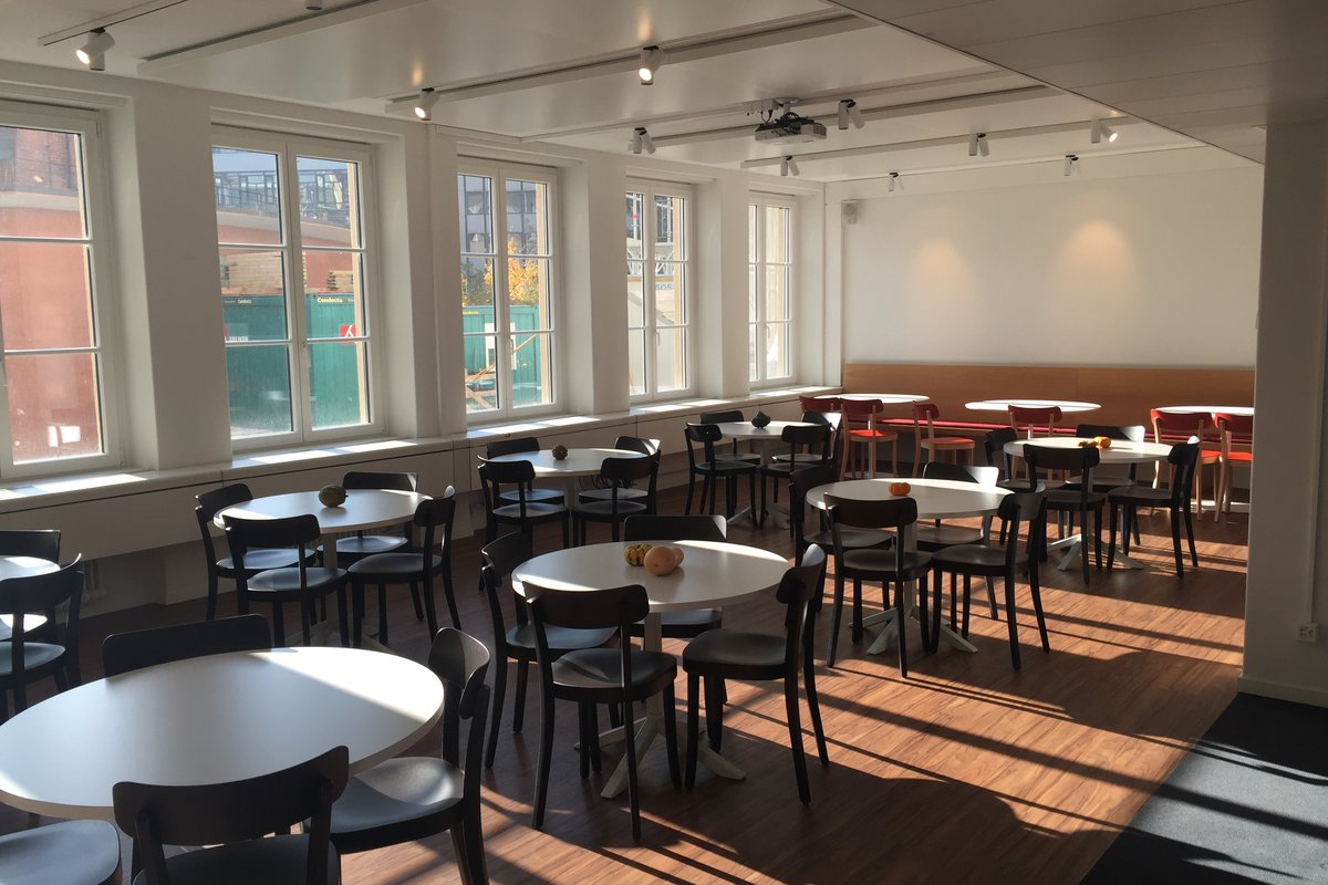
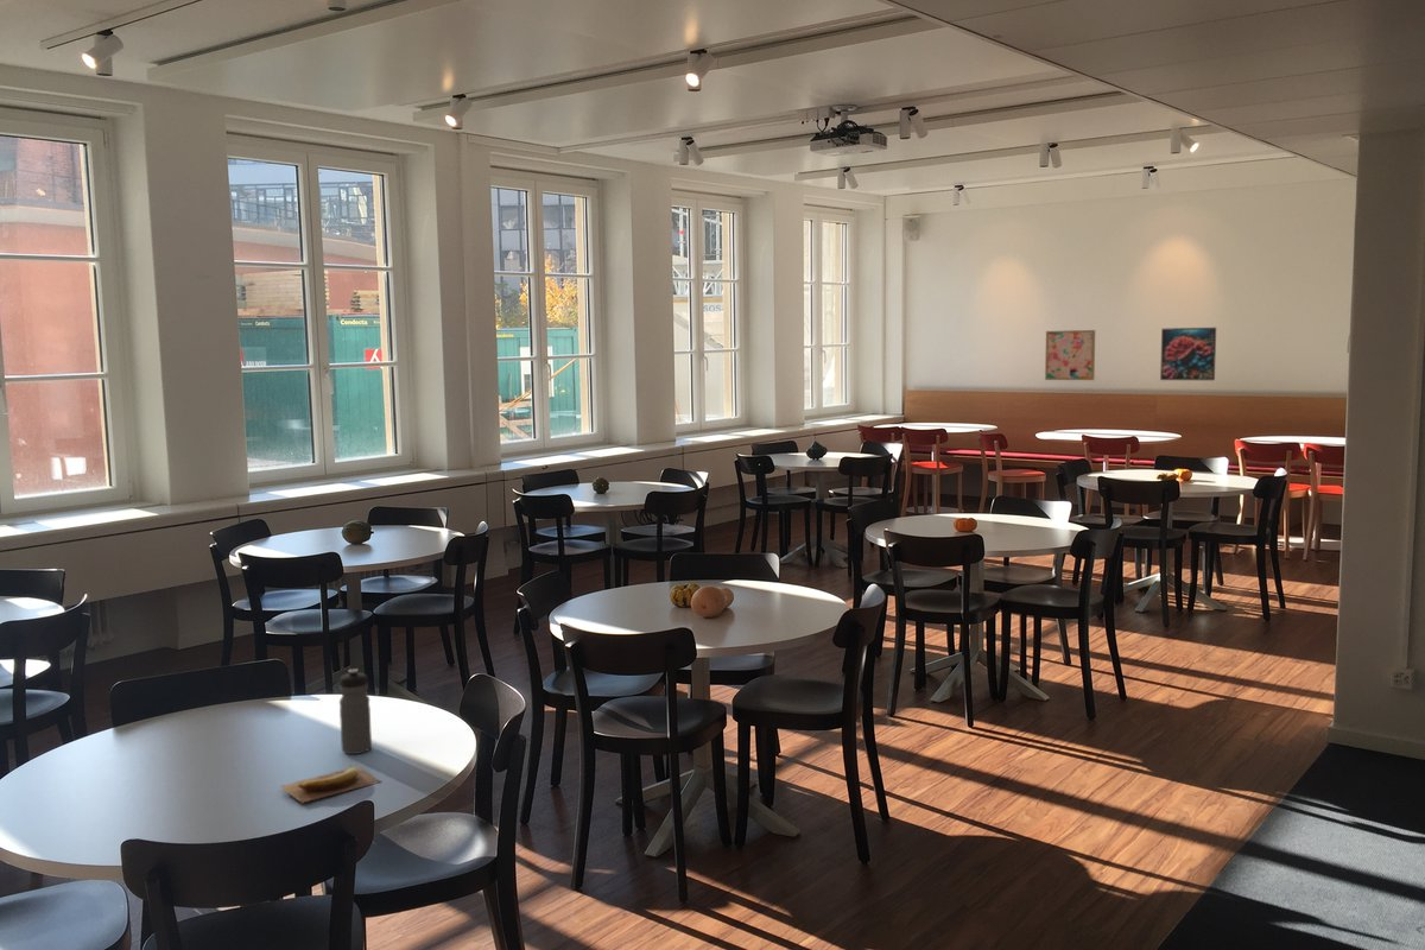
+ banana [280,765,381,804]
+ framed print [1159,327,1217,381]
+ wall art [1044,329,1096,381]
+ water bottle [338,667,373,755]
